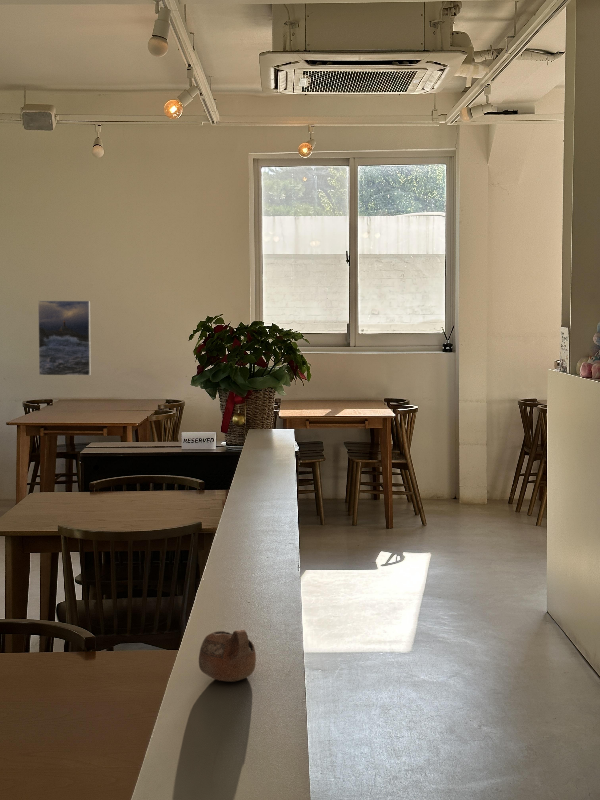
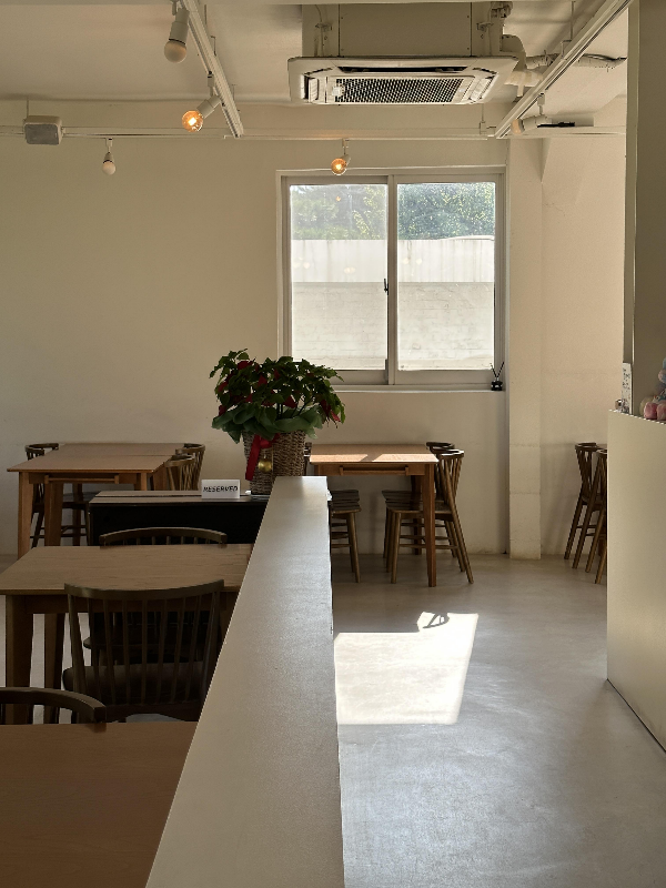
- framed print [37,300,92,377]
- cup [198,629,257,683]
